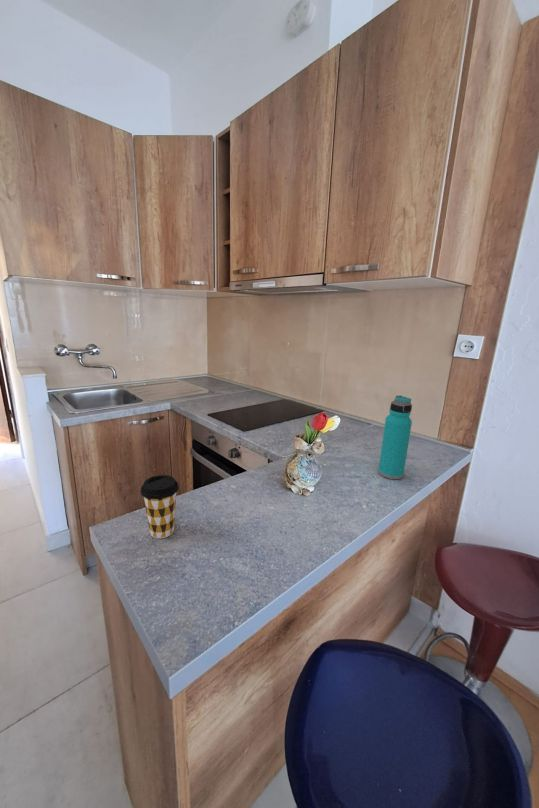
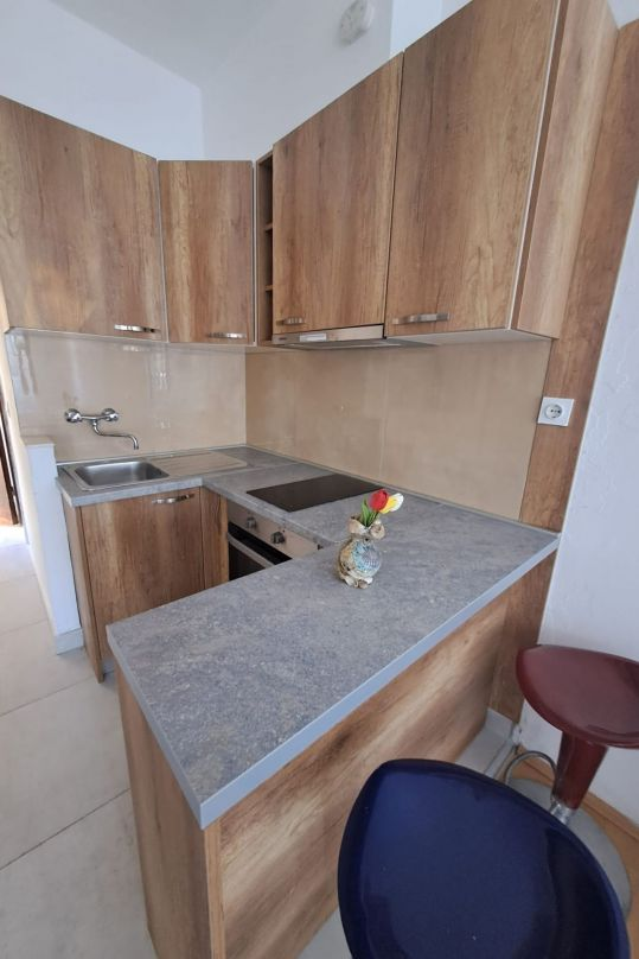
- water bottle [377,395,413,480]
- coffee cup [139,474,180,539]
